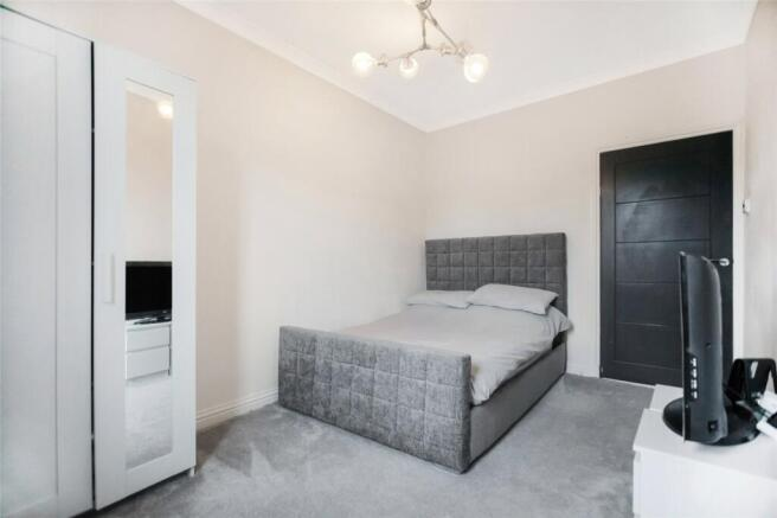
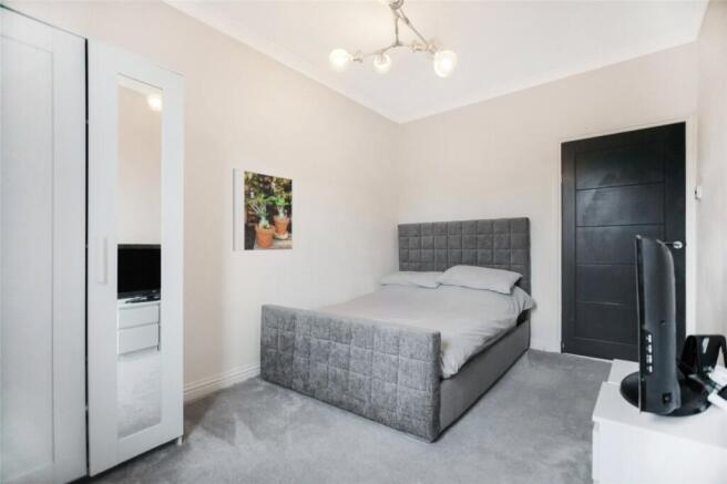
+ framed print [232,167,300,253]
